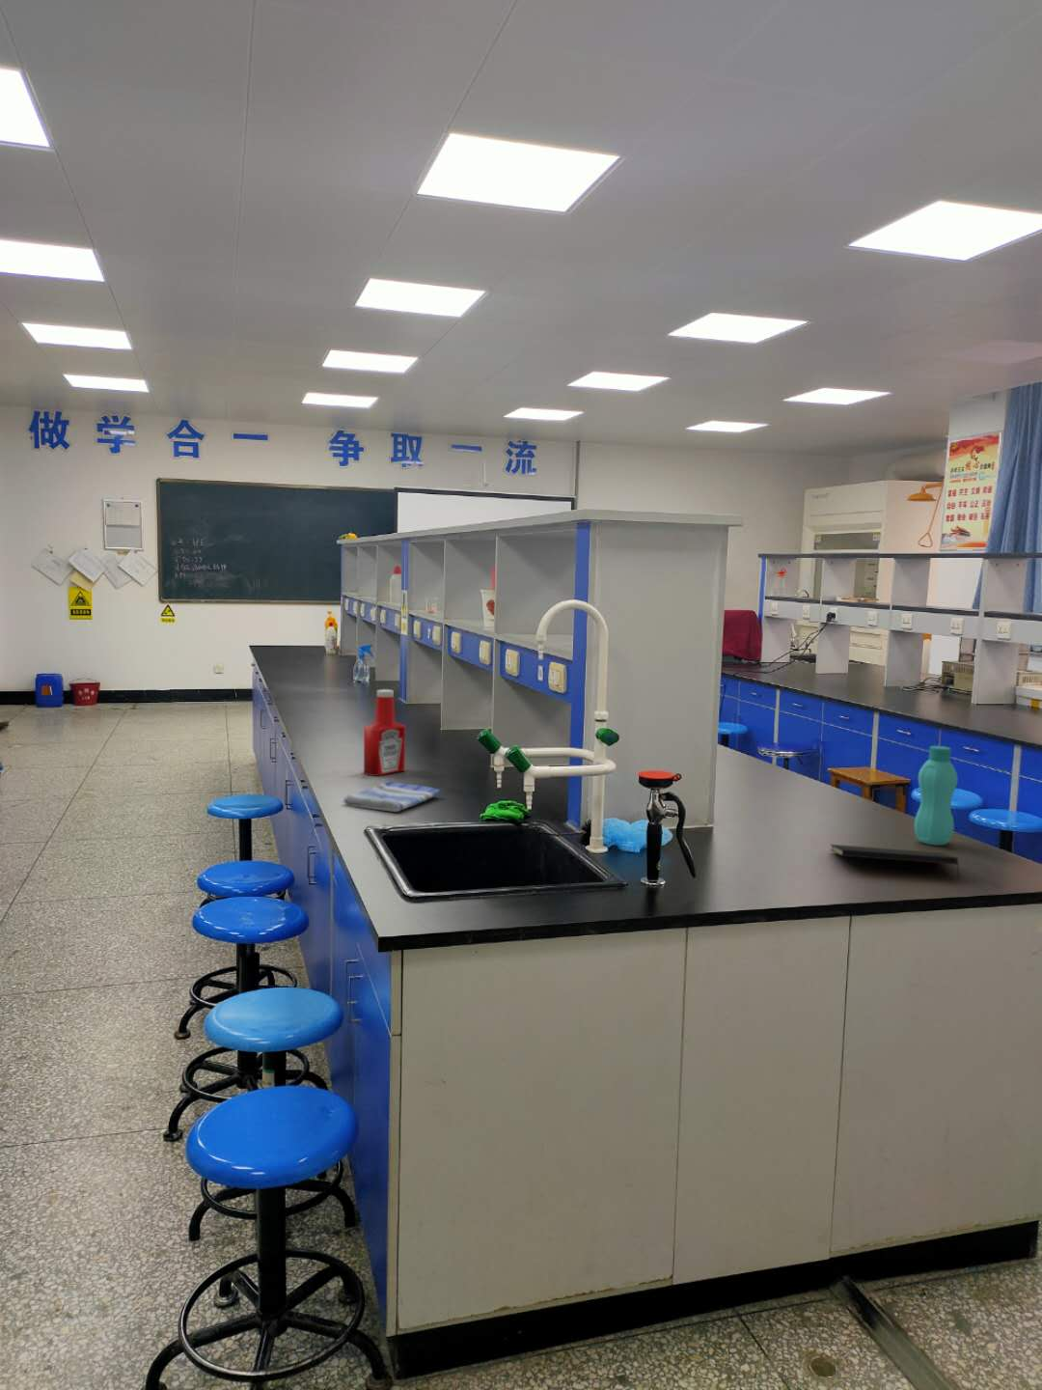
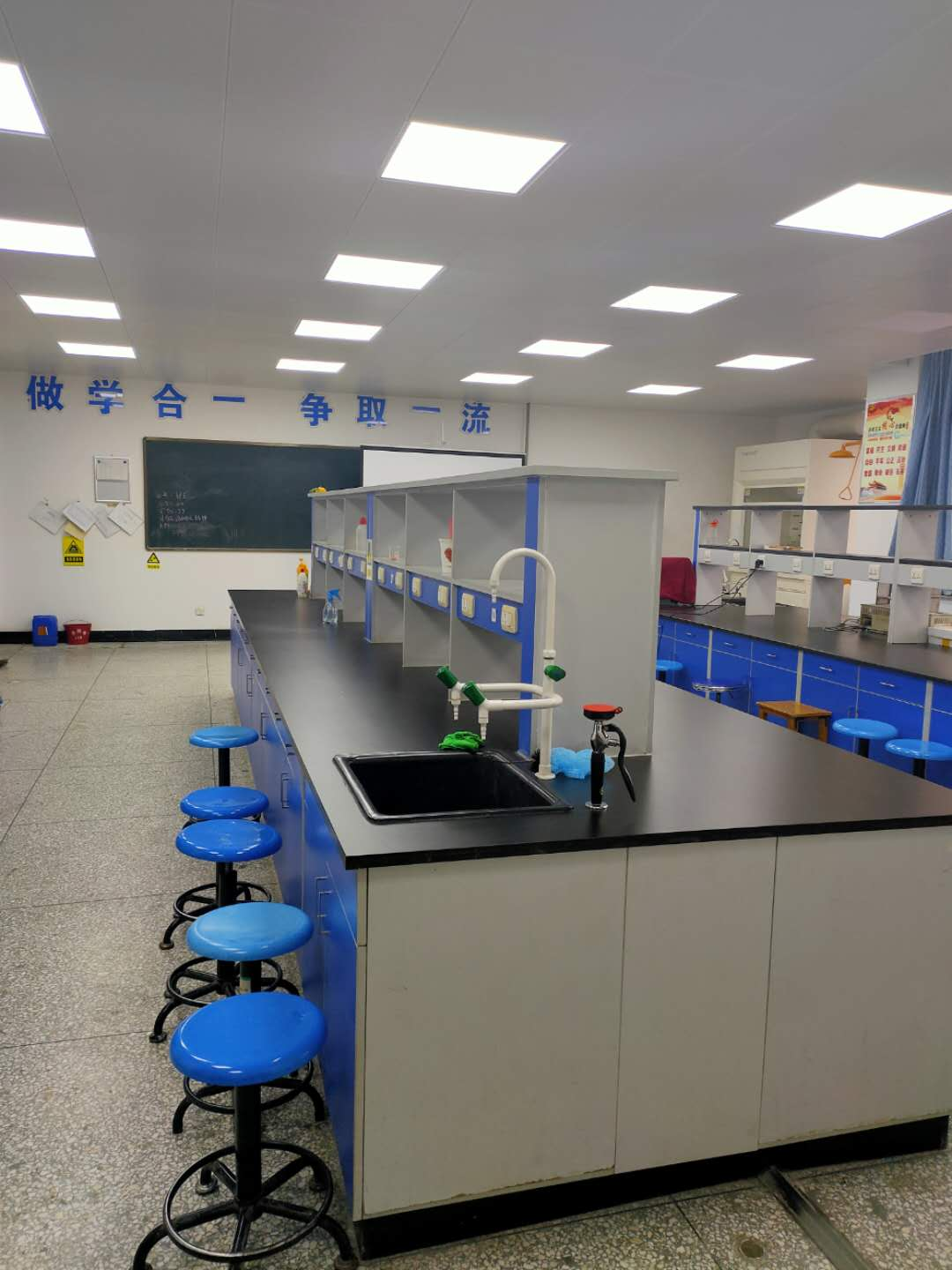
- soap bottle [362,688,406,777]
- dish towel [341,780,442,813]
- bottle [914,745,959,846]
- notepad [830,844,960,879]
